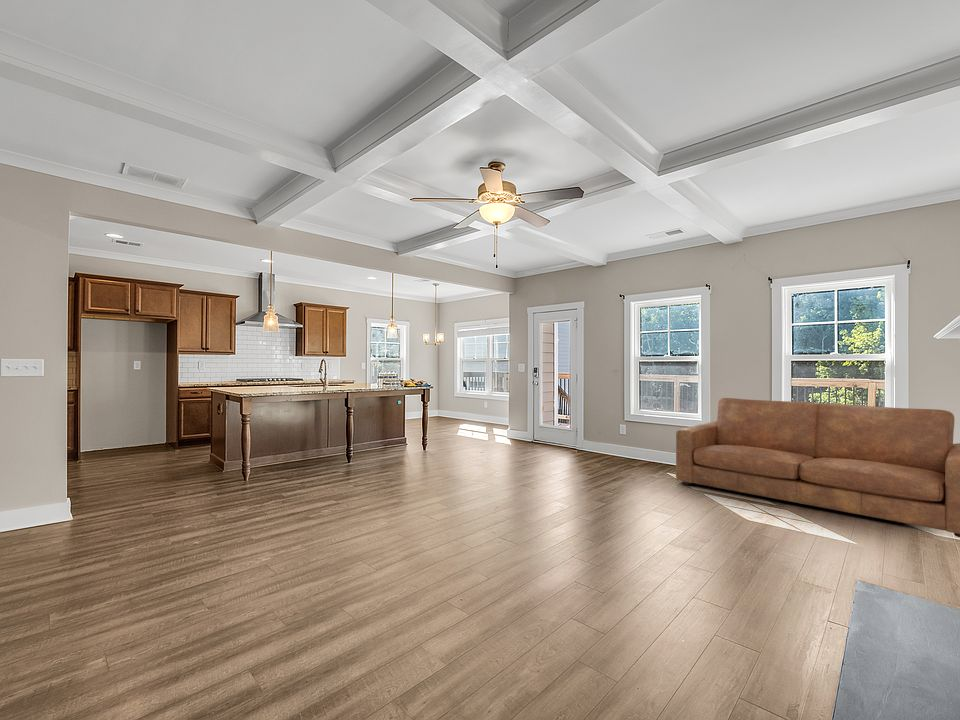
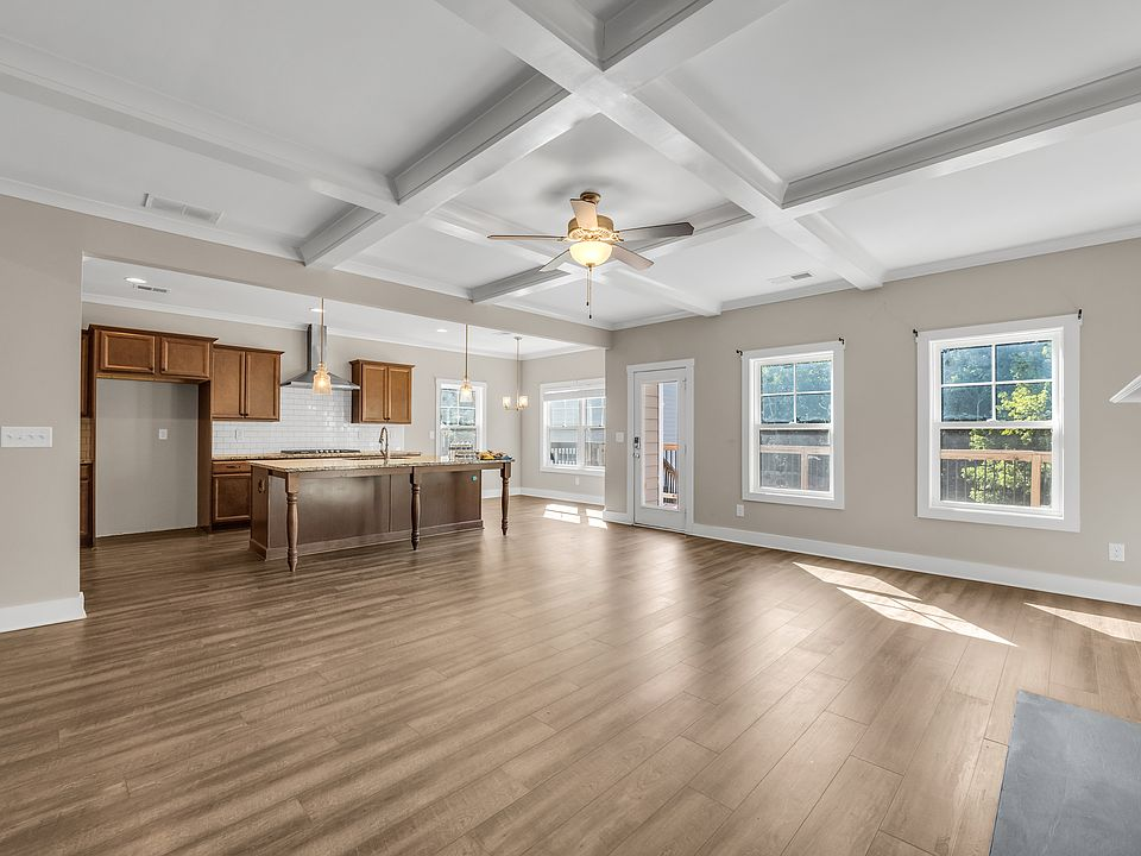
- sofa [675,397,960,538]
